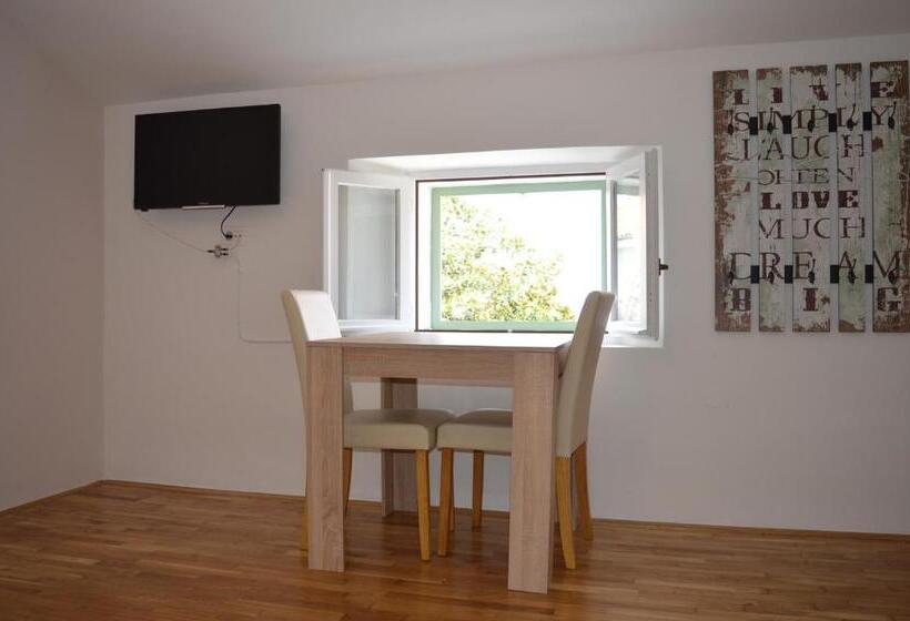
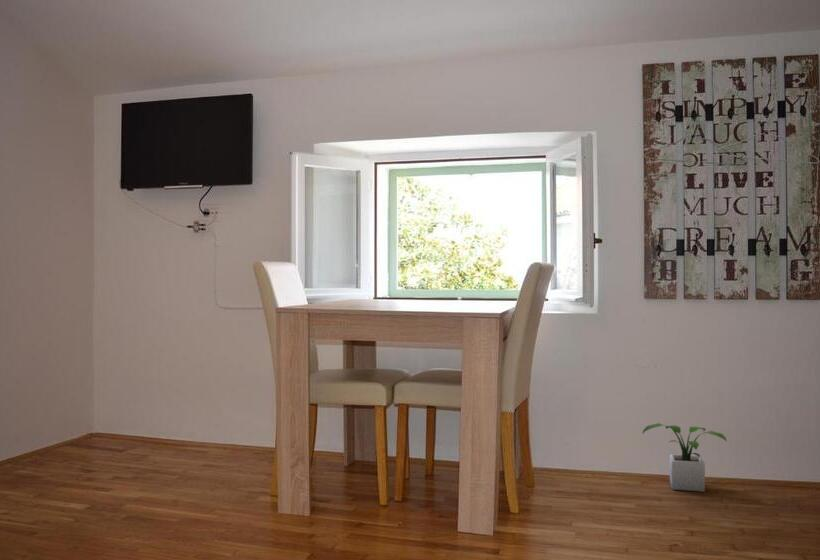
+ potted plant [642,422,728,493]
